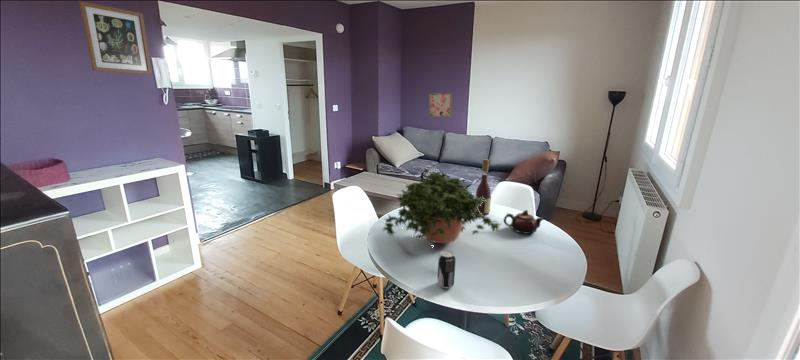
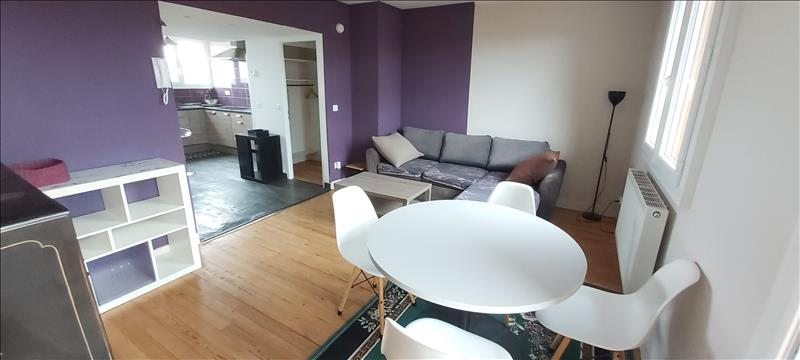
- beverage can [436,250,456,289]
- wine bottle [475,158,492,216]
- wall art [428,92,453,119]
- potted plant [382,166,502,244]
- wall art [78,0,153,75]
- teapot [503,209,545,235]
